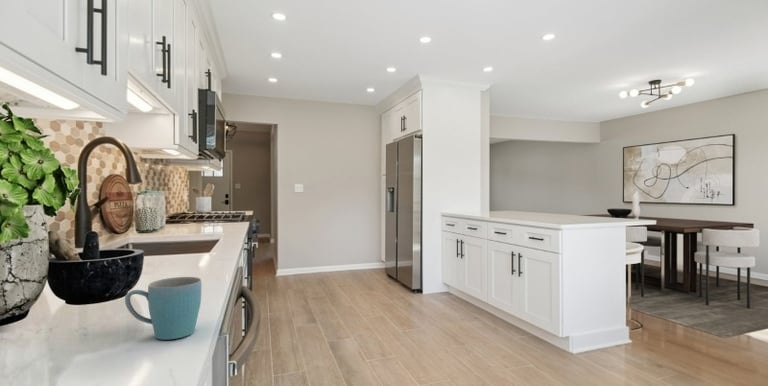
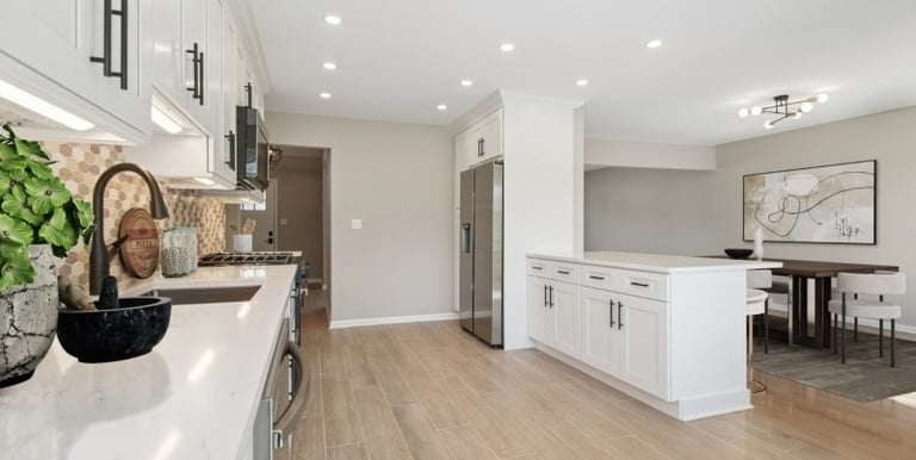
- mug [124,276,203,341]
